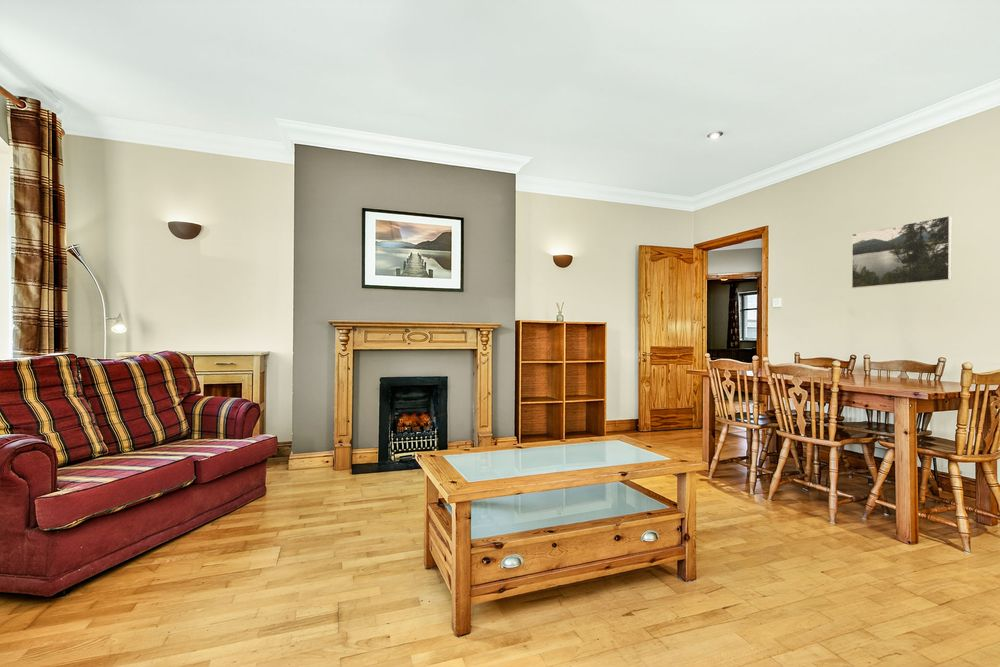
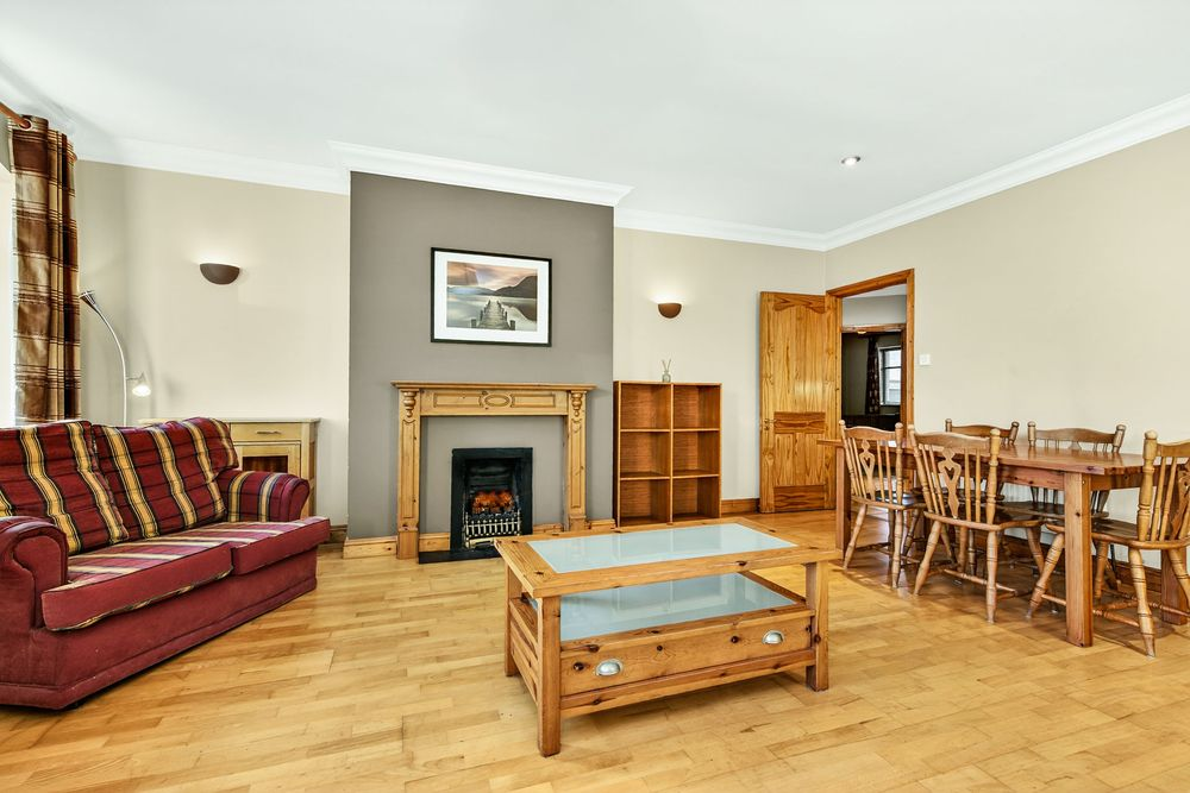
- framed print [851,215,953,289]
